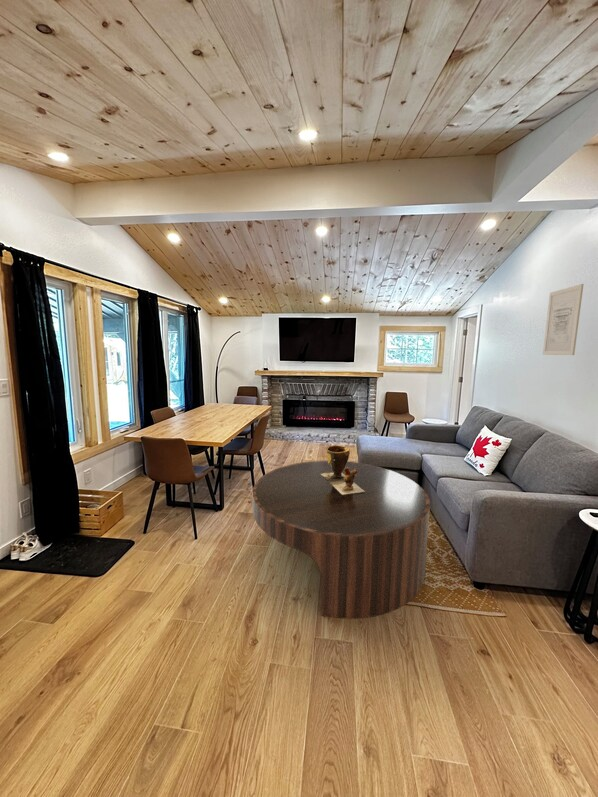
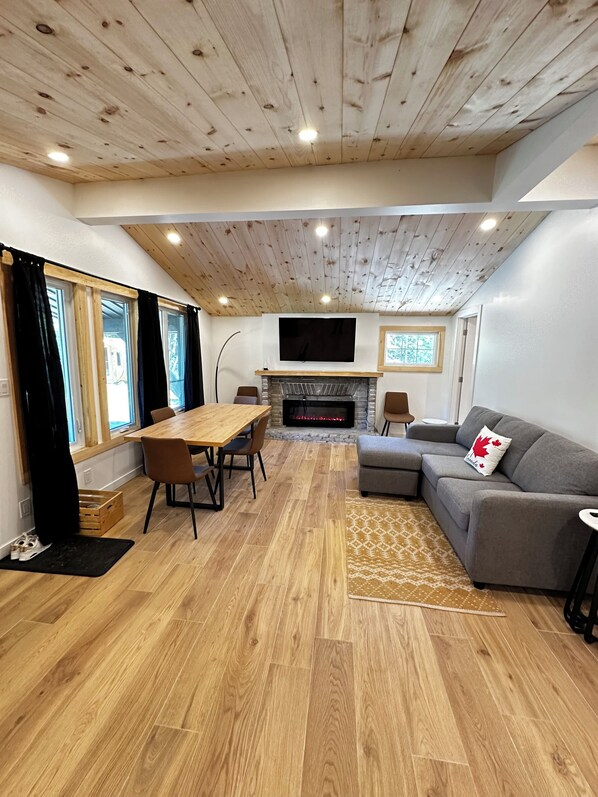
- wall art [542,283,585,356]
- coffee table [251,460,431,620]
- clay pot [321,444,365,495]
